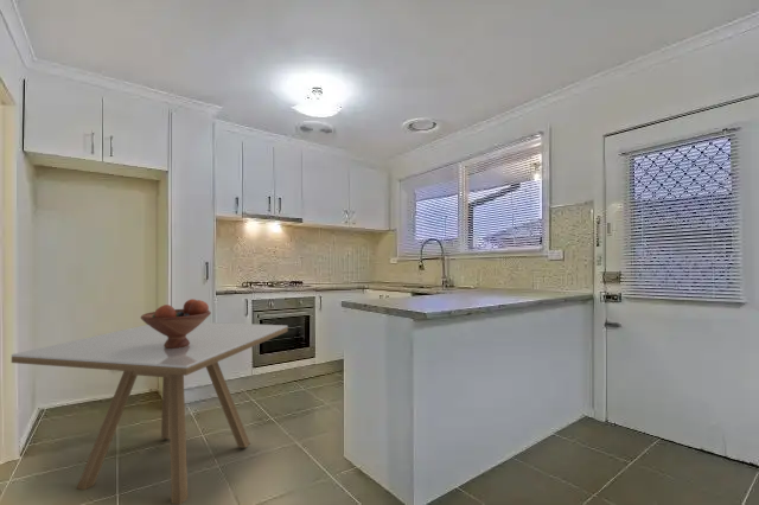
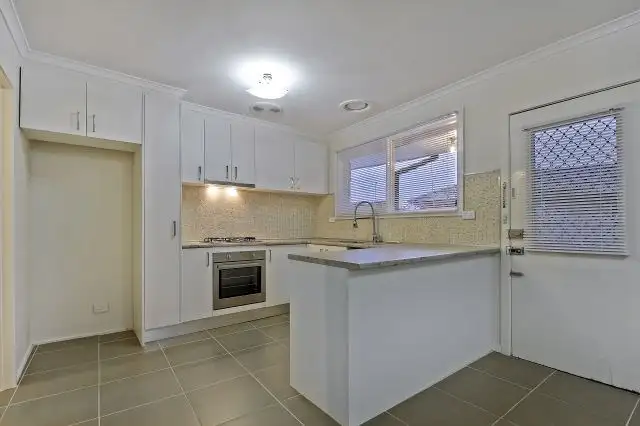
- fruit bowl [140,298,212,349]
- dining table [11,321,289,505]
